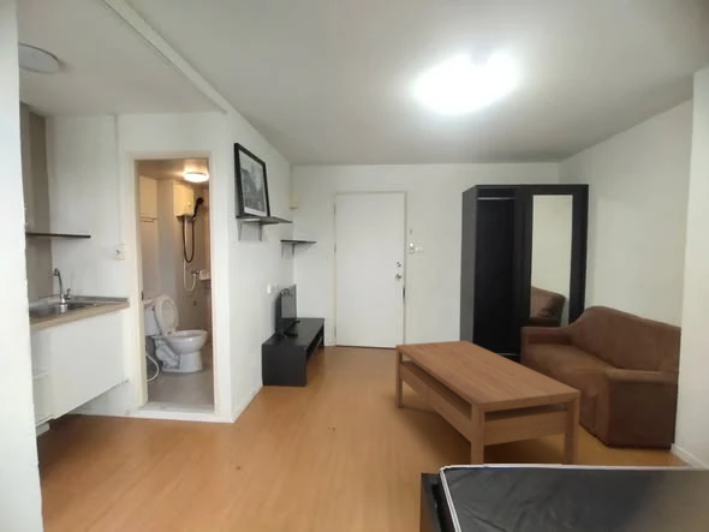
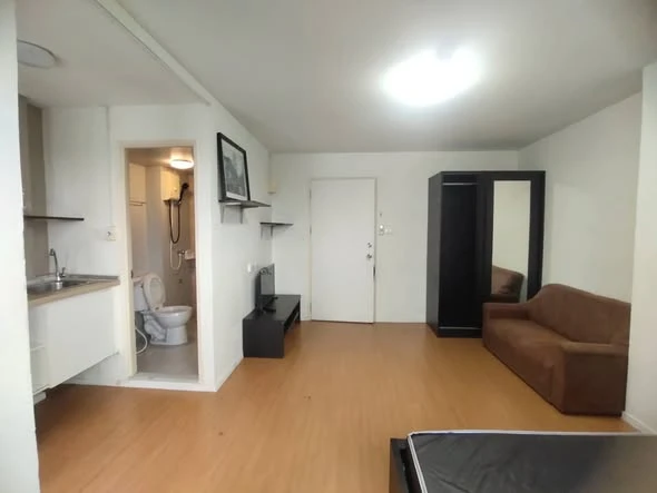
- coffee table [394,339,582,466]
